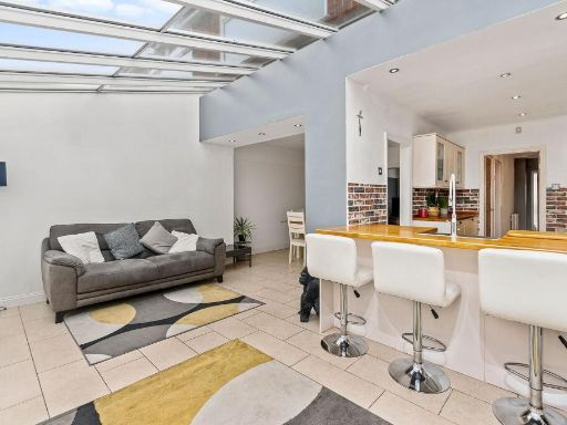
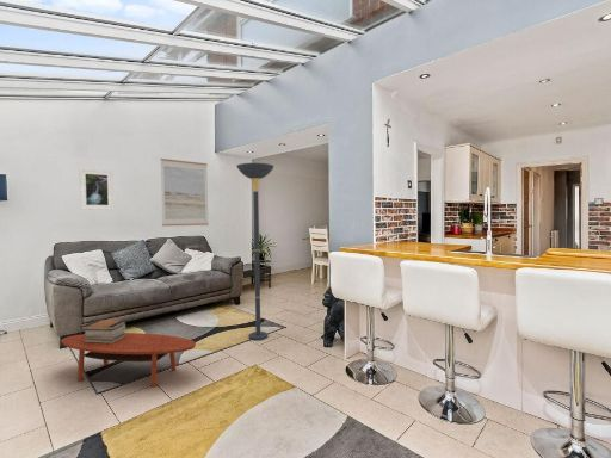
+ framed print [78,167,115,211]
+ wall art [160,157,210,228]
+ floor lamp [235,162,274,341]
+ book stack [80,318,128,344]
+ coffee table [60,332,197,388]
